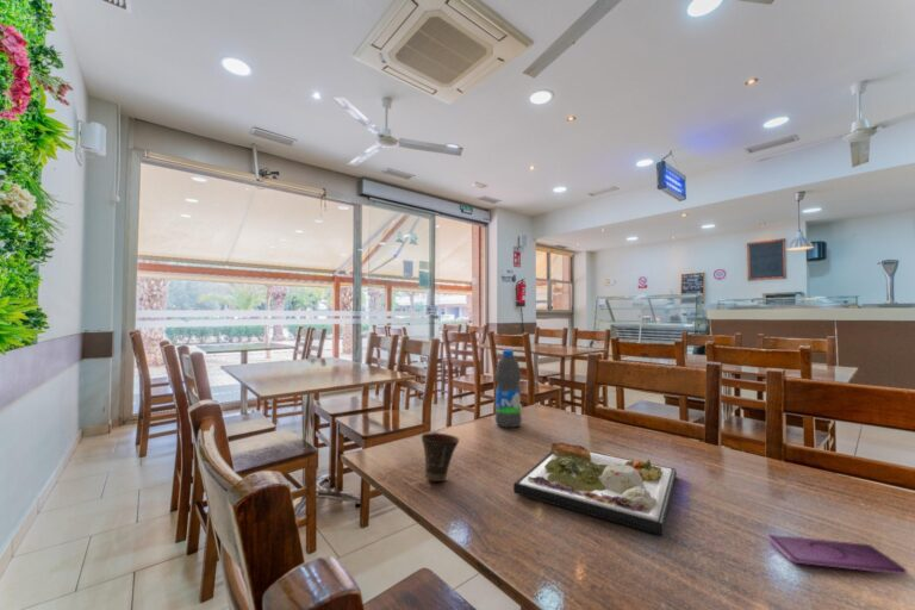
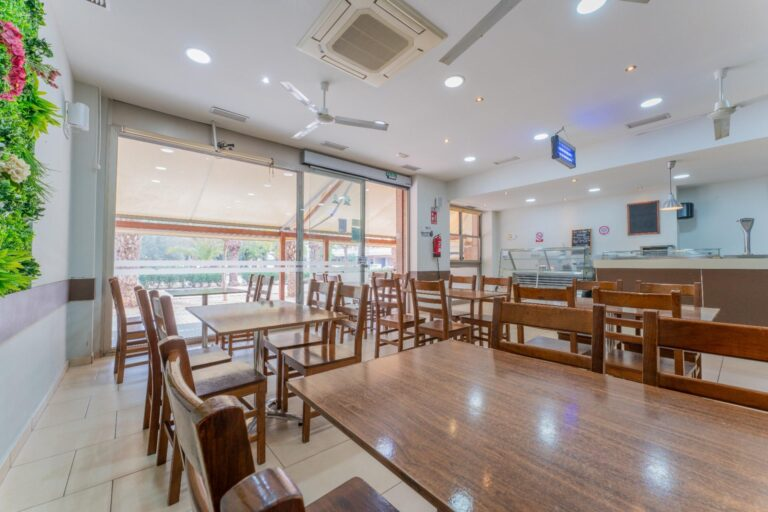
- dinner plate [512,441,678,536]
- cup [421,431,460,483]
- water bottle [493,349,523,429]
- smartphone [766,534,908,575]
